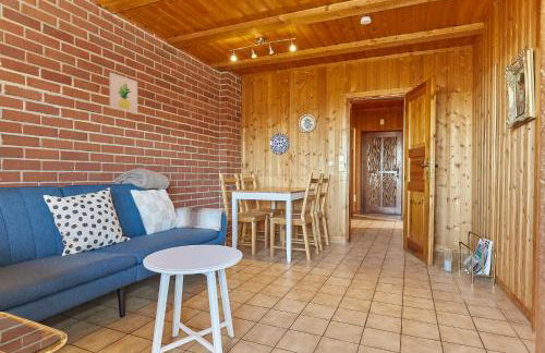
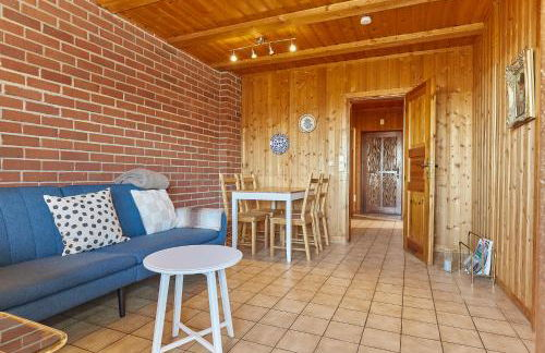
- wall art [108,72,138,114]
